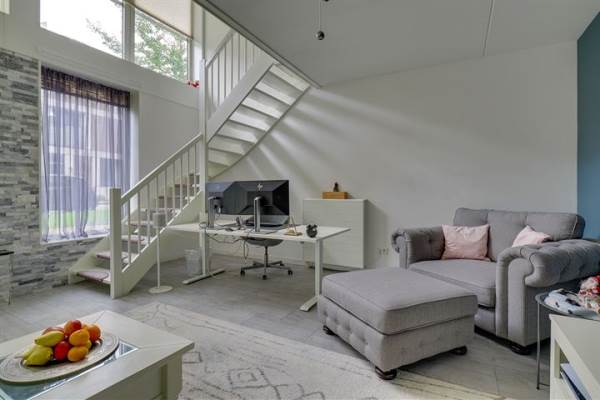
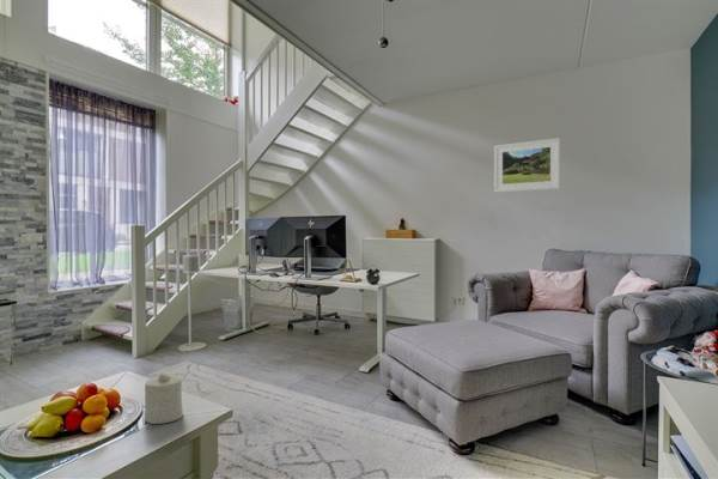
+ candle [144,371,184,425]
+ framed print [493,137,561,194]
